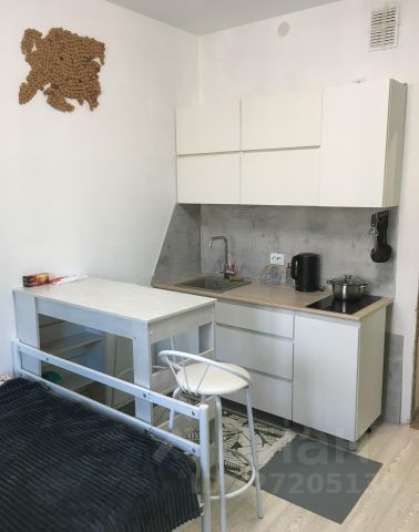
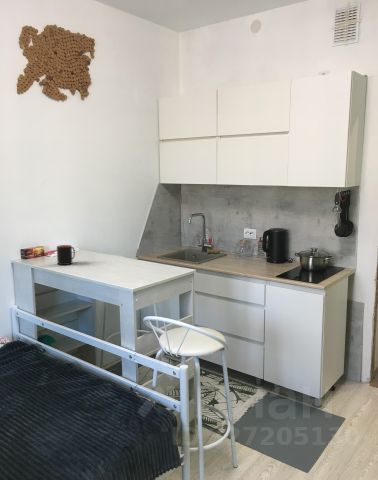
+ mug [56,244,76,266]
